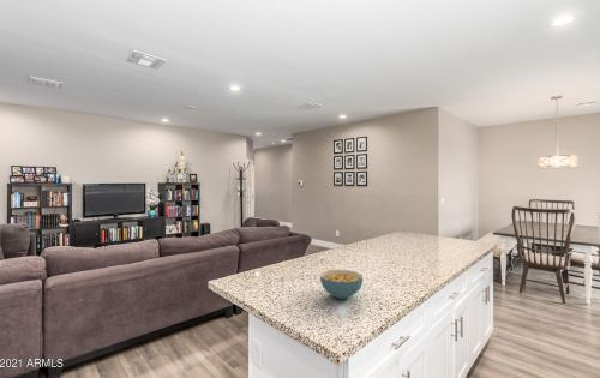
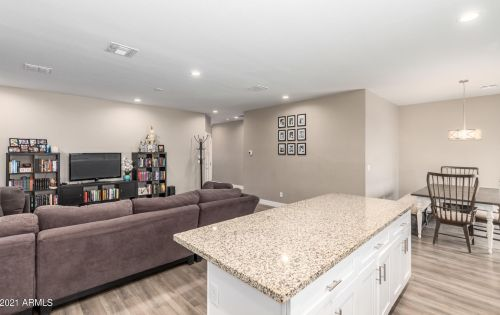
- cereal bowl [319,269,364,300]
